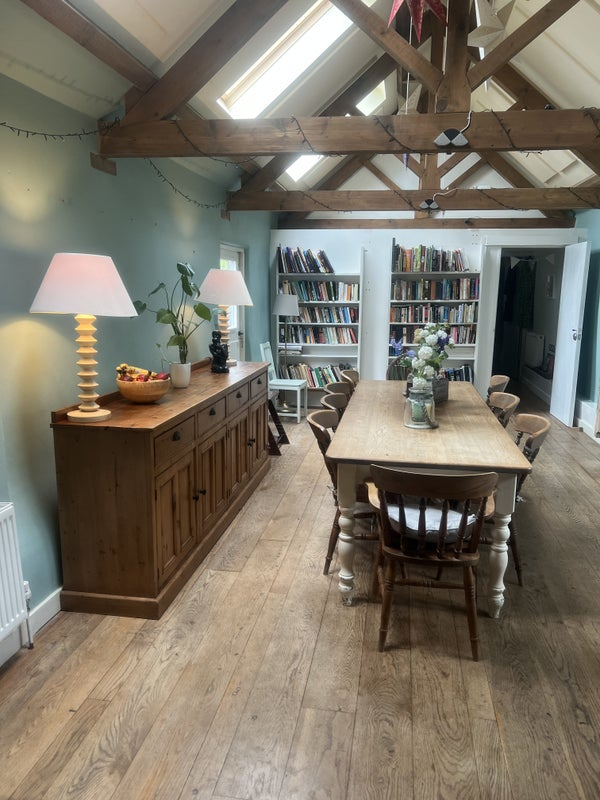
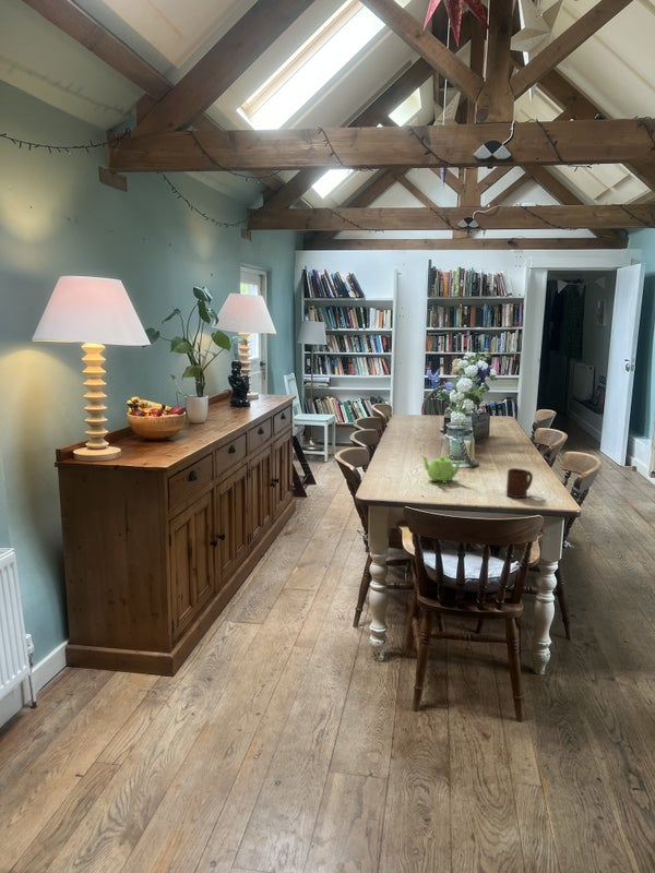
+ cup [505,467,534,499]
+ teapot [420,453,463,485]
